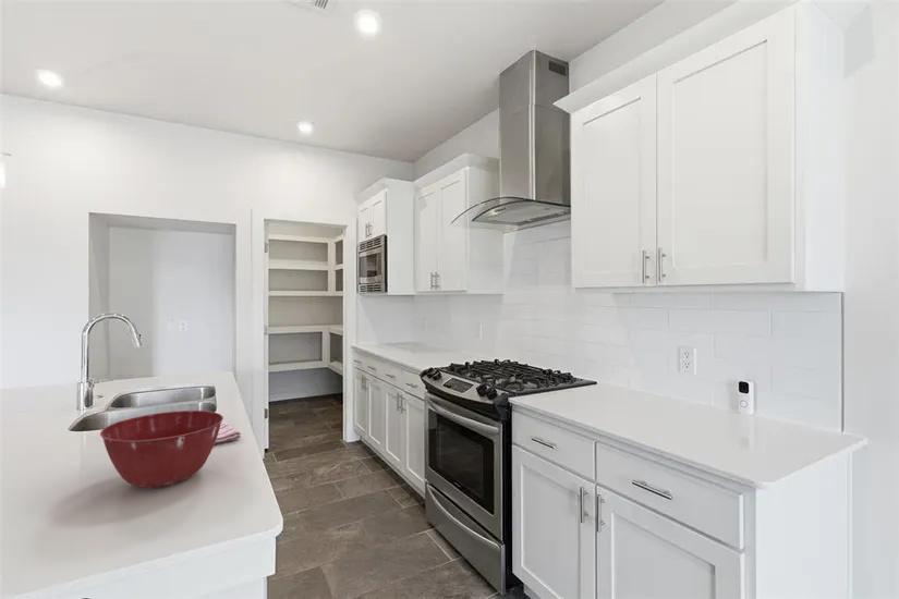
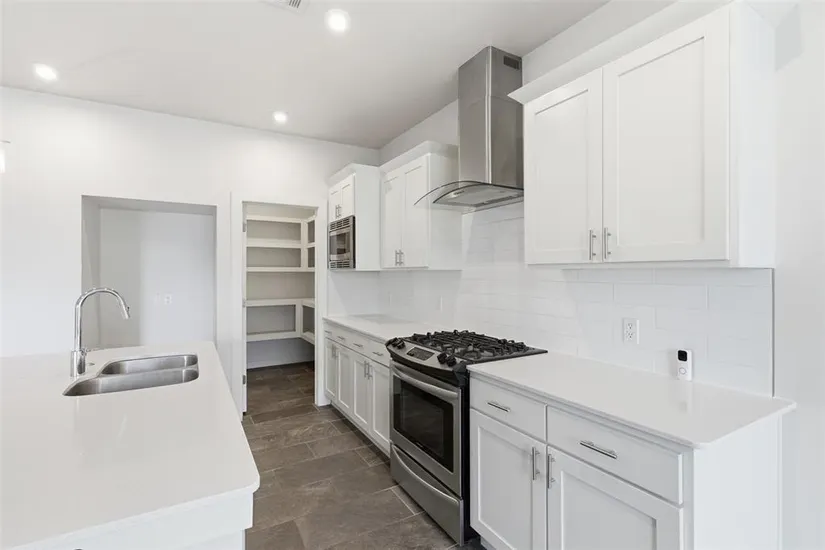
- dish towel [215,419,242,444]
- mixing bowl [99,409,224,489]
